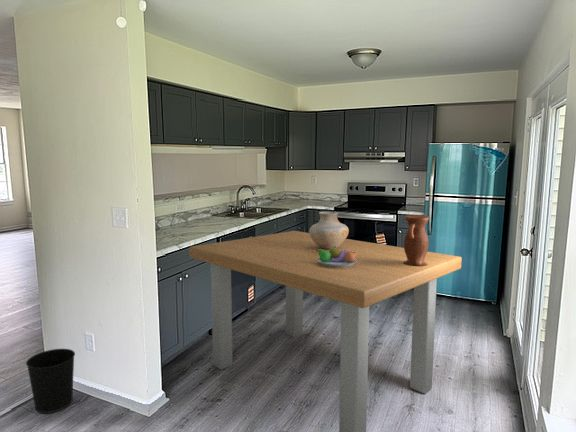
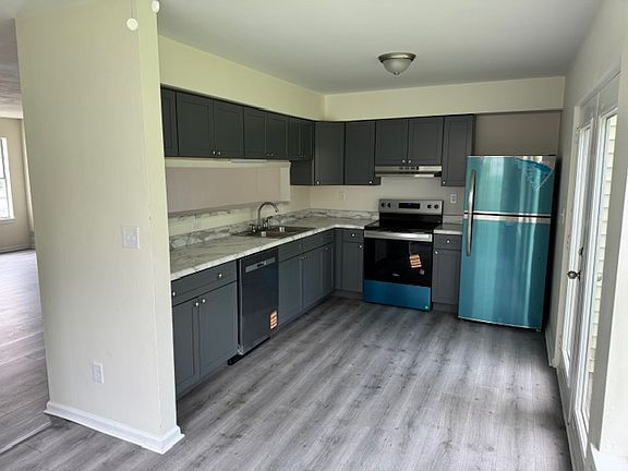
- dining table [188,230,463,432]
- pitcher [403,214,430,266]
- fruit bowl [316,246,357,267]
- wastebasket [25,348,76,414]
- vase [308,211,350,249]
